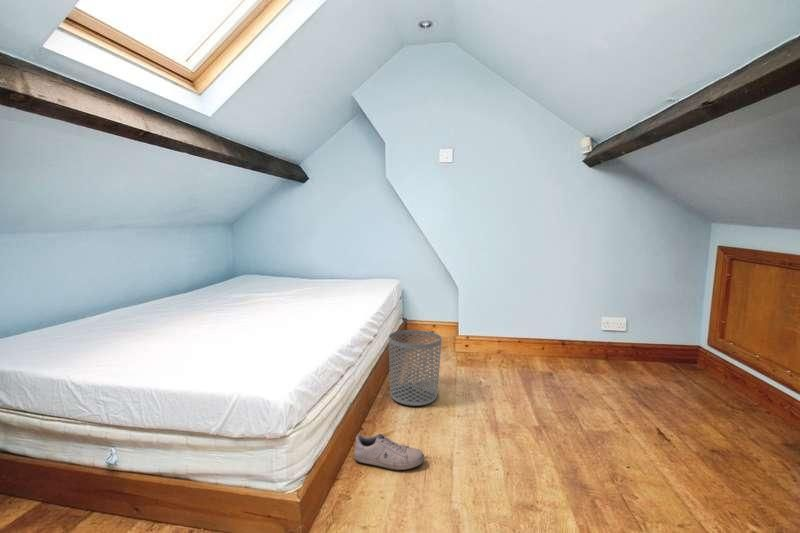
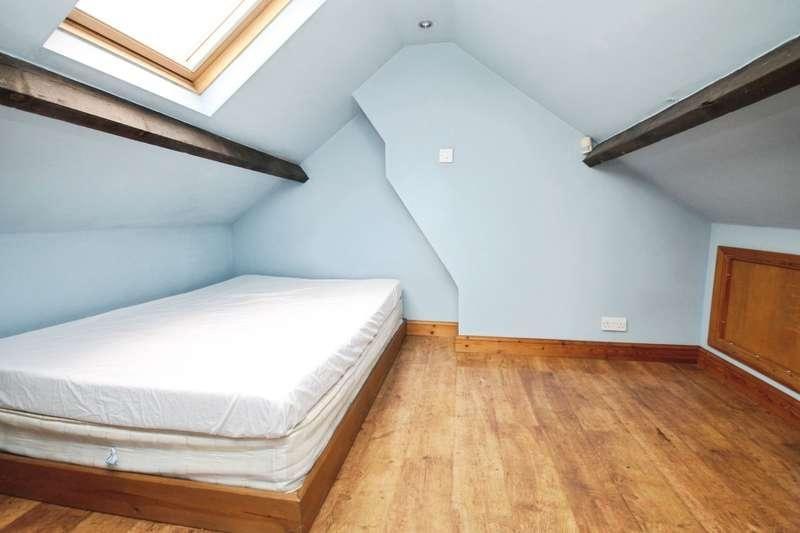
- shoe [353,433,425,471]
- waste bin [388,329,443,407]
